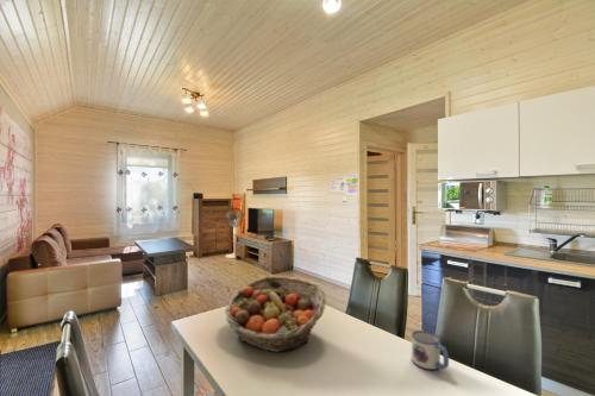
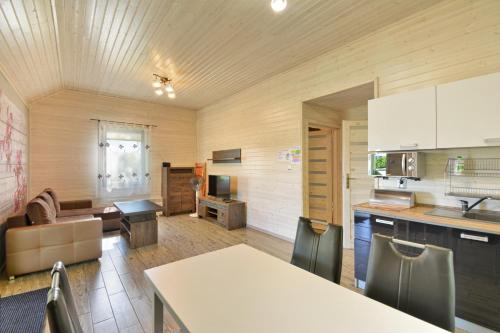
- fruit basket [224,276,327,353]
- mug [411,329,450,371]
